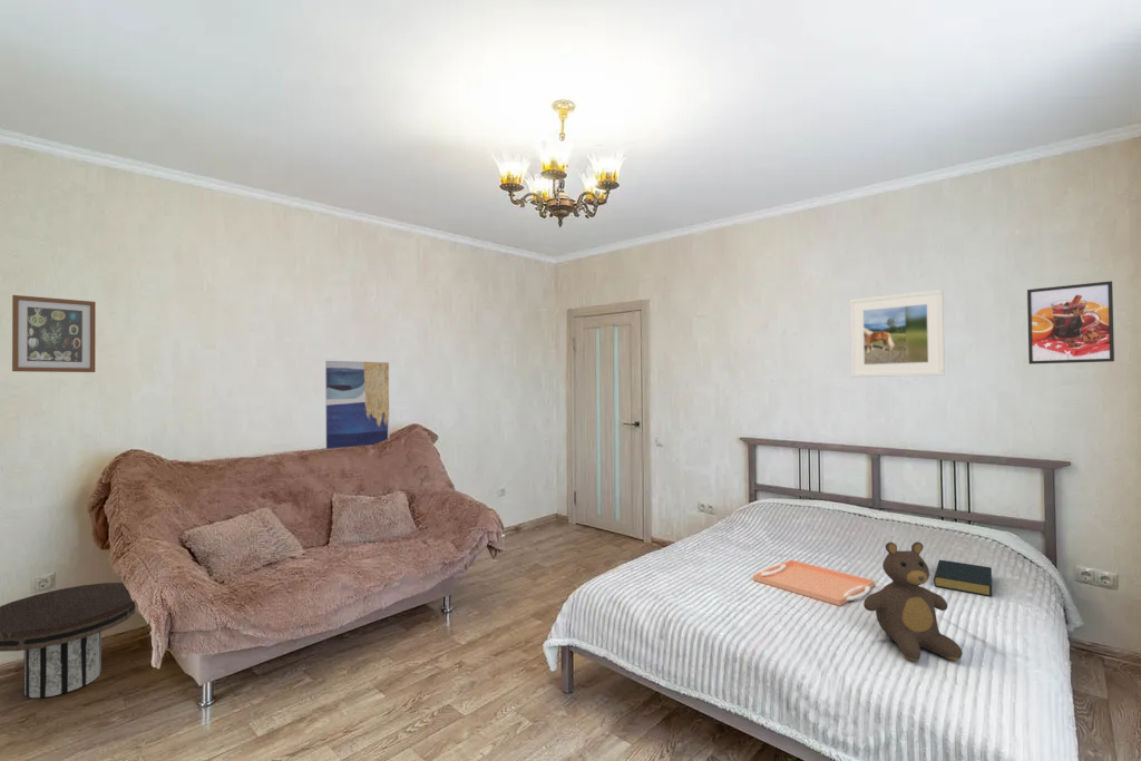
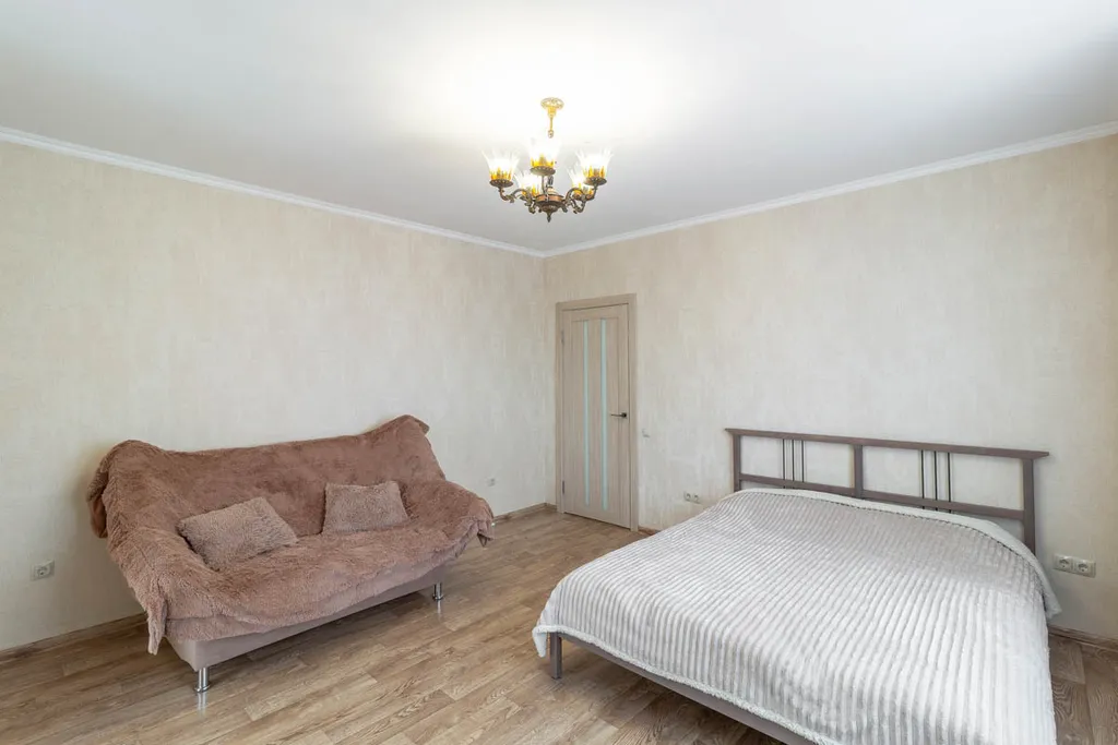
- serving tray [752,558,876,607]
- hardback book [933,558,993,597]
- wall art [324,360,390,450]
- side table [0,582,137,699]
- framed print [849,289,946,378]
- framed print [1026,280,1115,365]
- teddy bear [862,540,963,662]
- wall art [11,294,97,373]
